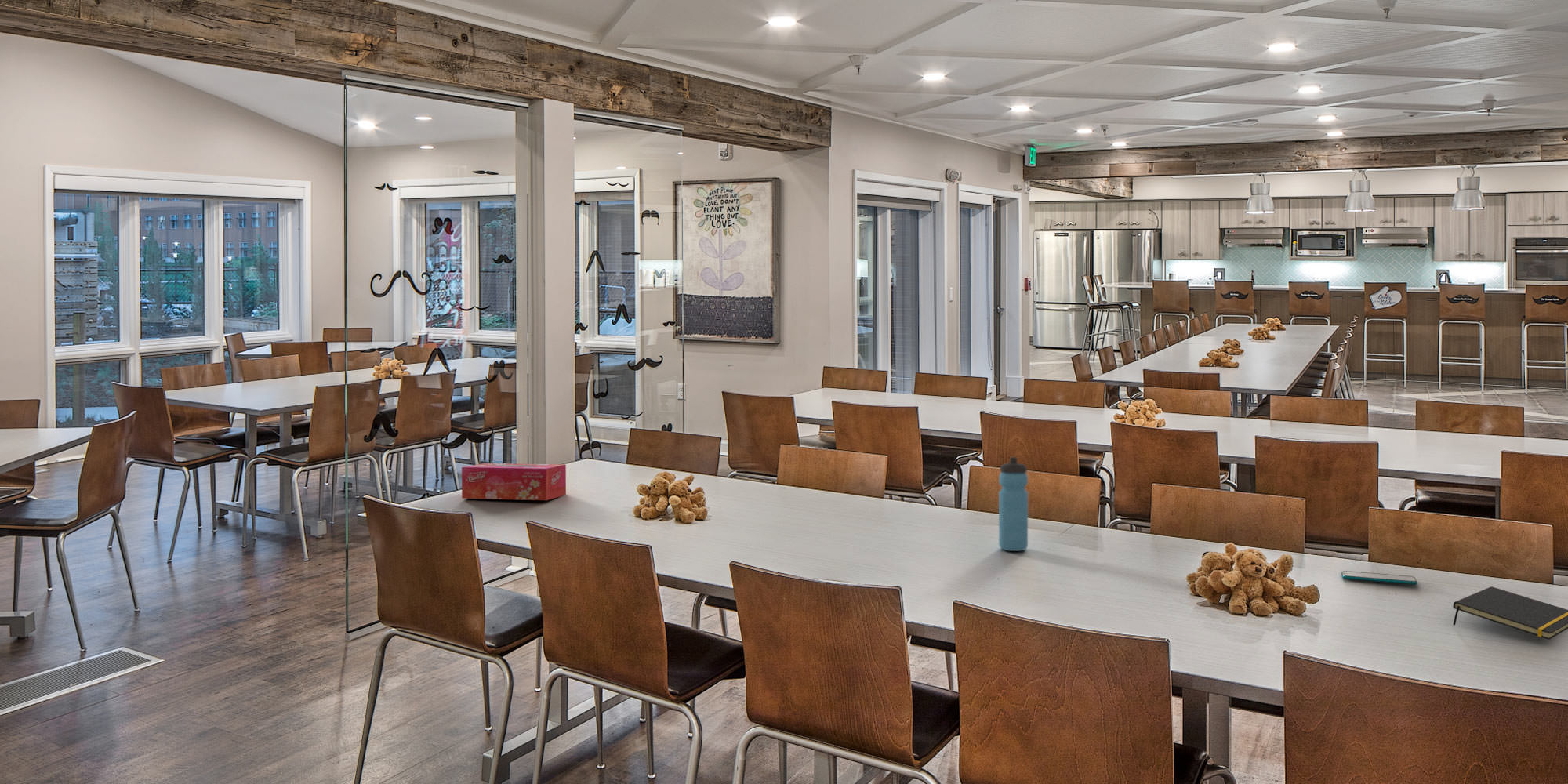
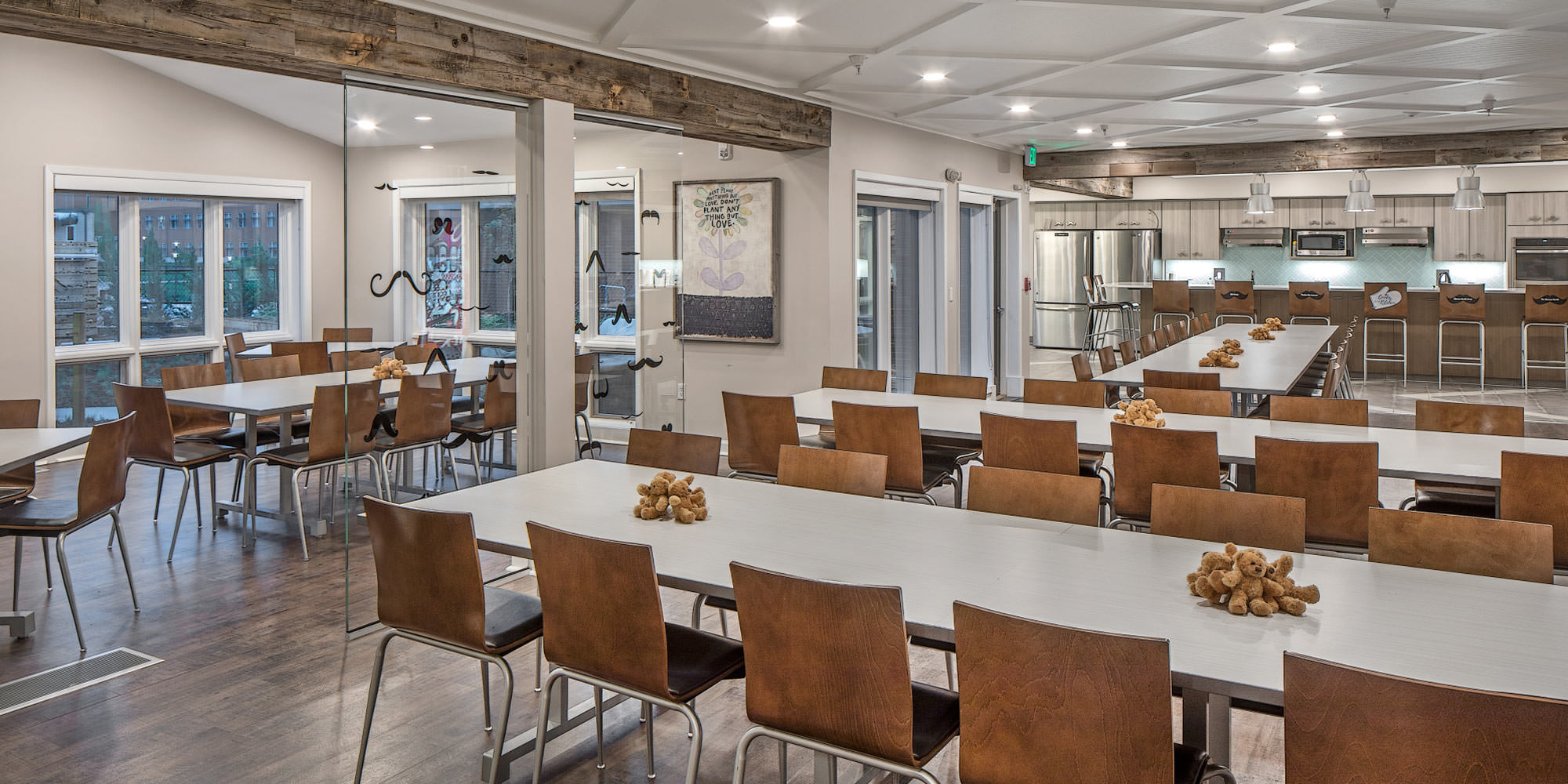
- smartphone [1341,570,1418,586]
- tissue box [461,463,567,501]
- notepad [1452,586,1568,641]
- water bottle [998,456,1029,552]
